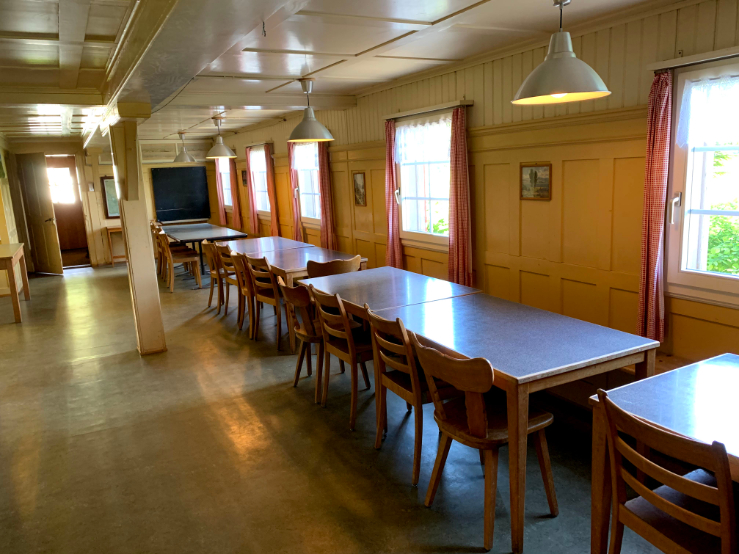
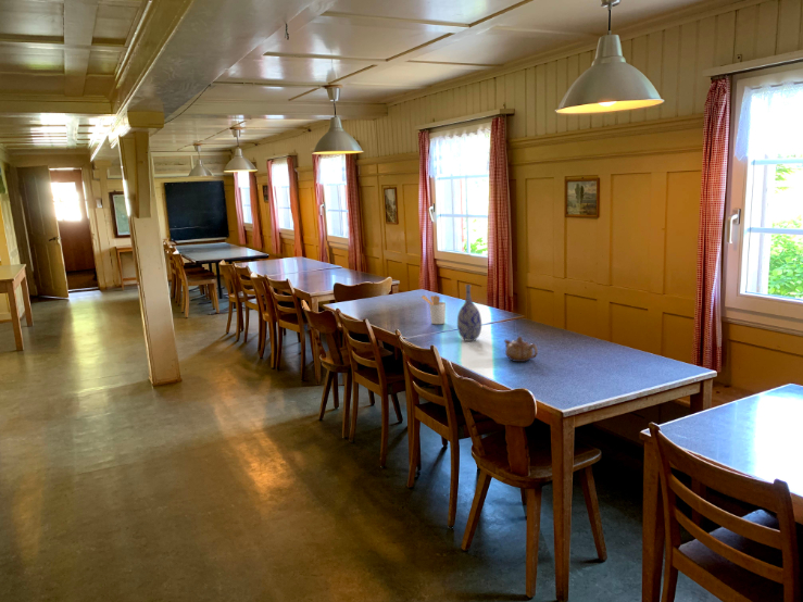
+ teapot [503,335,539,363]
+ utensil holder [421,294,447,325]
+ vase [456,284,482,342]
